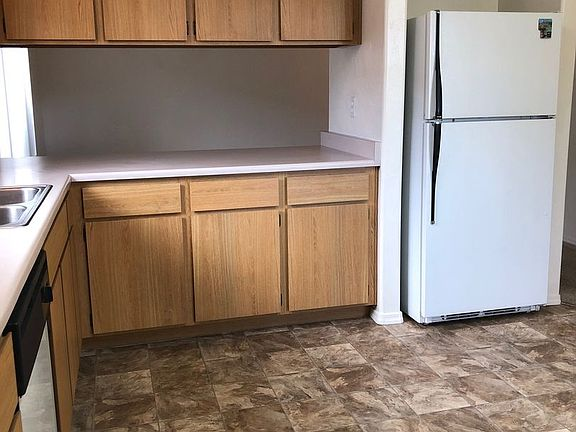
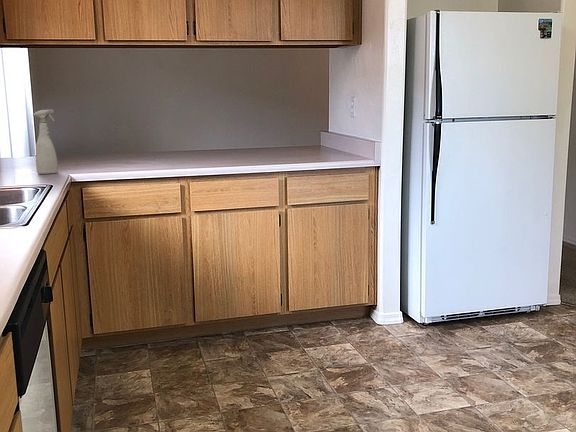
+ spray bottle [32,109,59,175]
